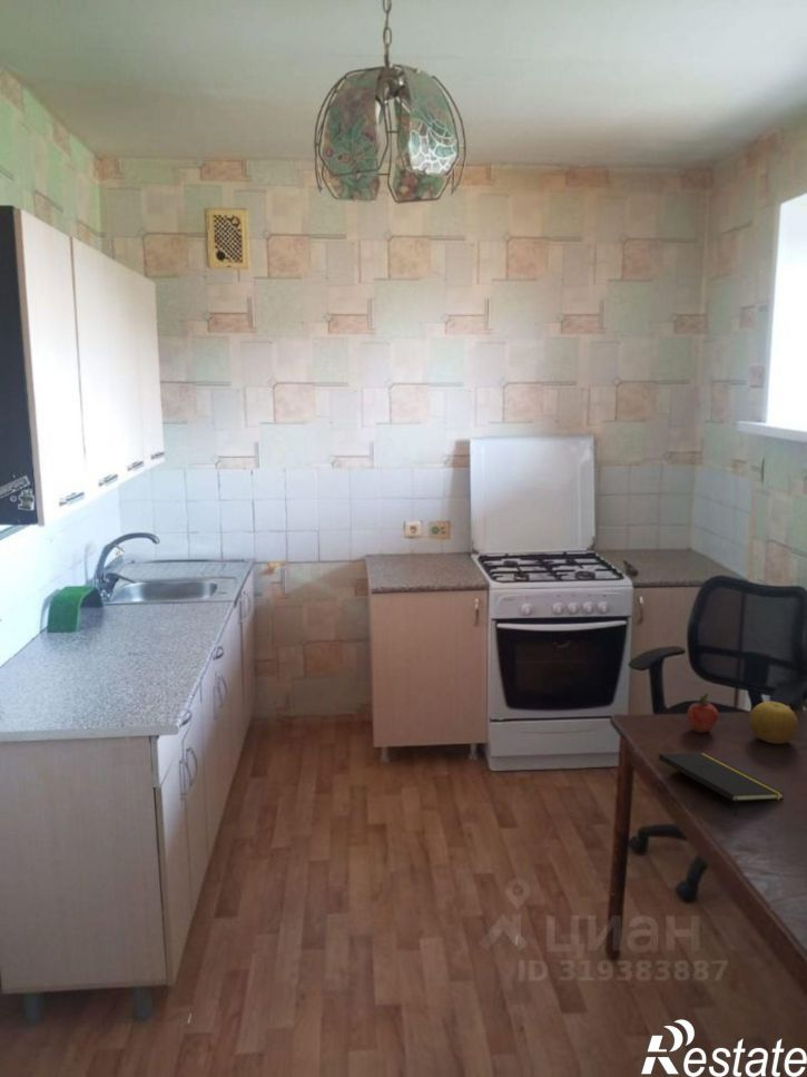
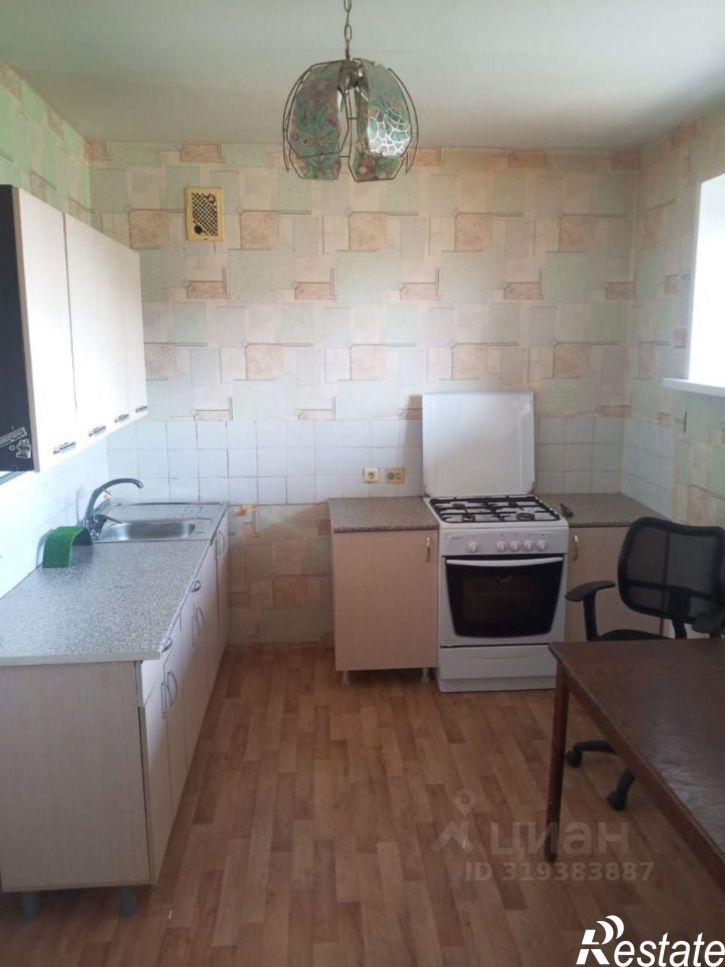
- fruit [686,693,719,734]
- notepad [658,753,786,817]
- fruit [748,701,799,745]
